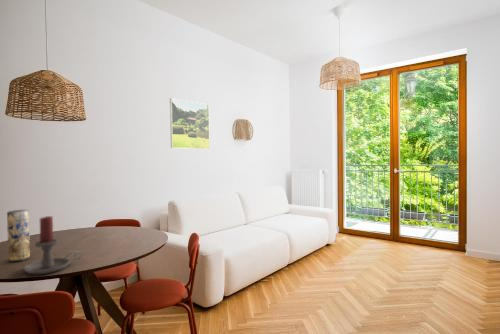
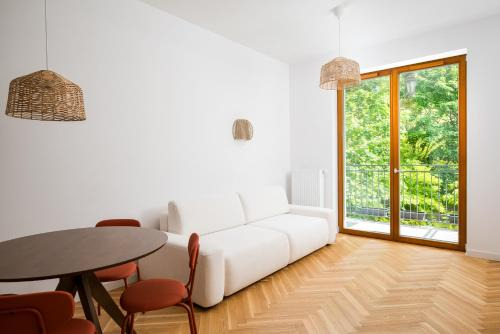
- vase [6,209,31,263]
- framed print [169,97,211,150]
- candle holder [23,215,83,275]
